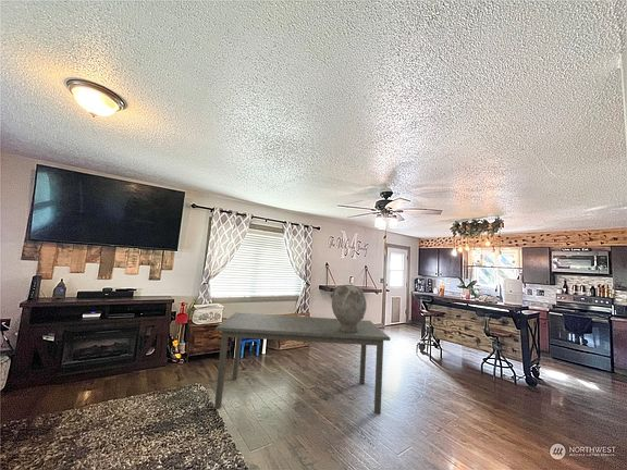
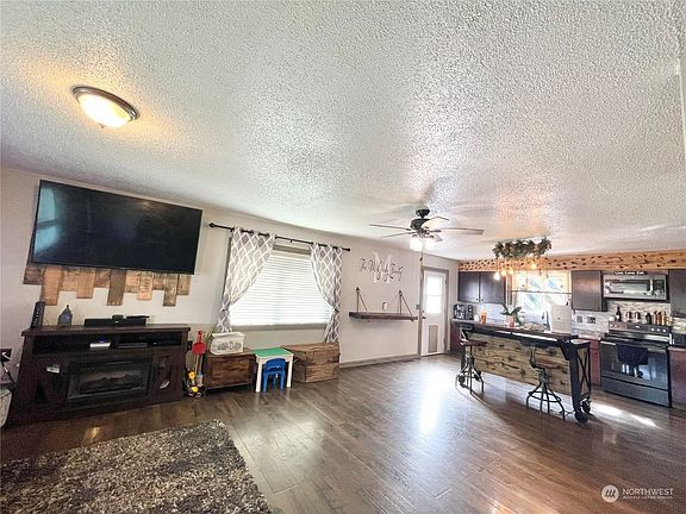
- dining table [213,311,391,416]
- vessel [329,284,368,333]
